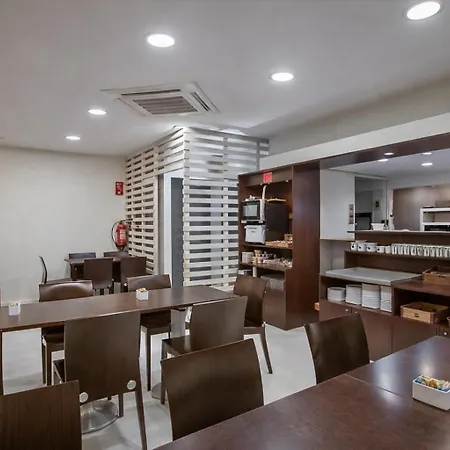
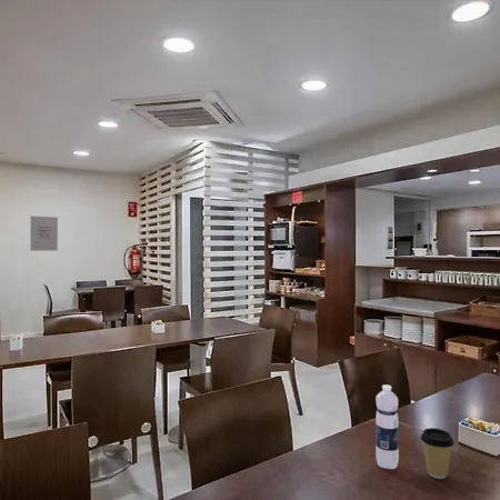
+ coffee cup [419,427,456,480]
+ wall art [29,216,59,252]
+ water bottle [374,383,400,470]
